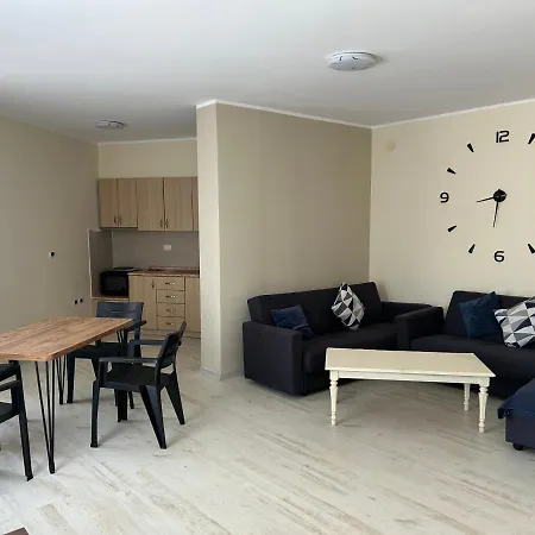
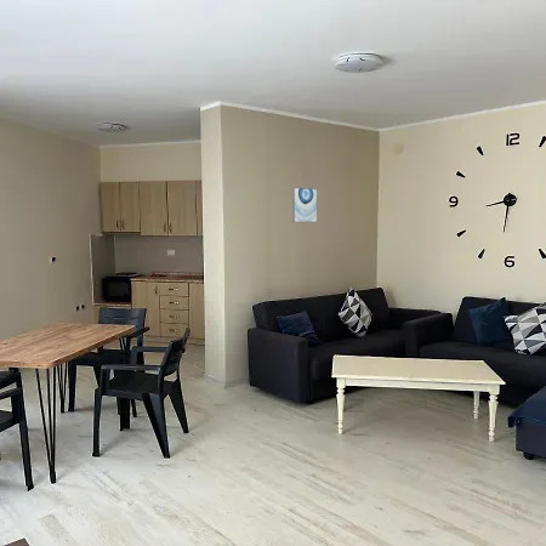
+ wall art [291,186,319,224]
